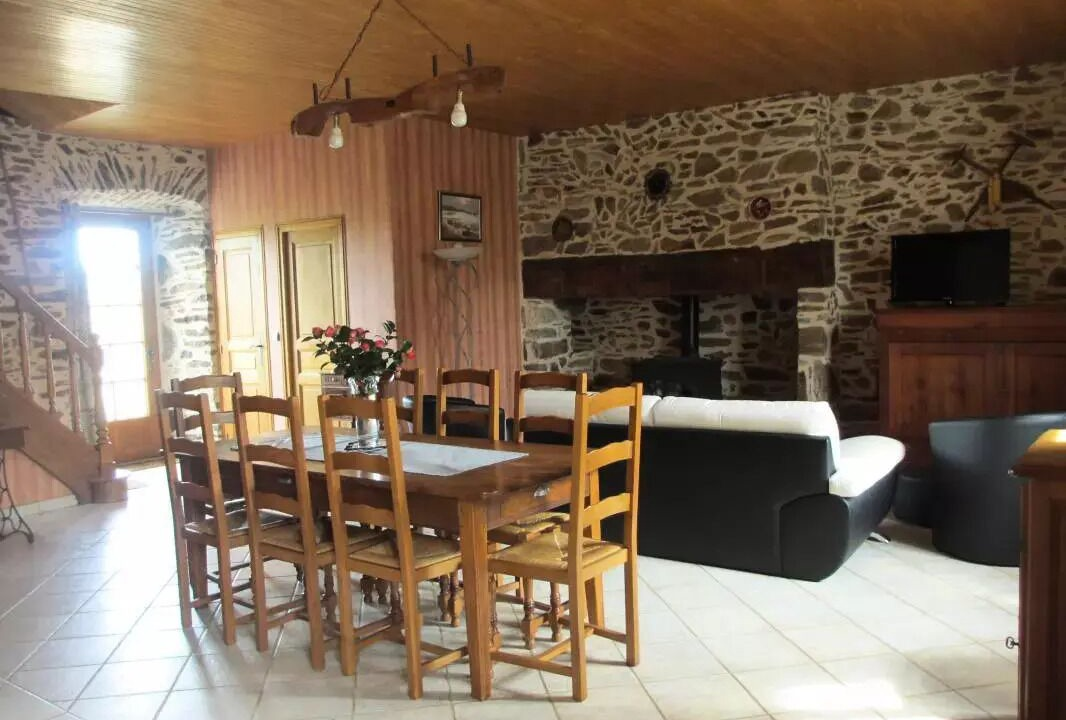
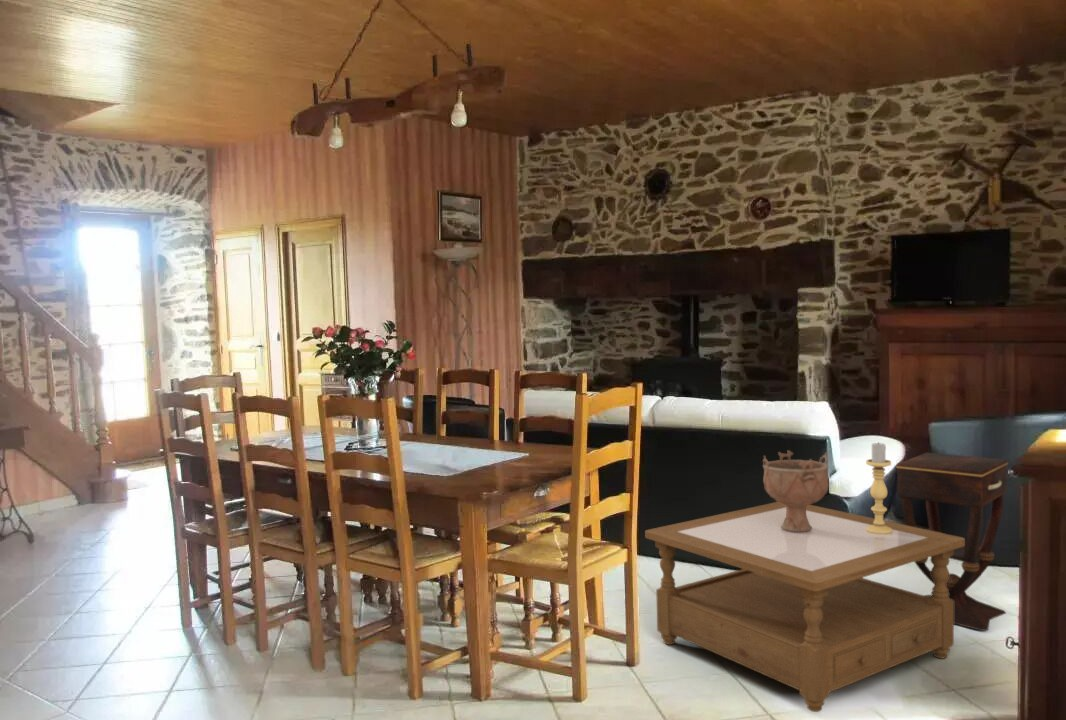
+ decorative bowl [762,449,830,532]
+ candle holder [865,441,892,534]
+ coffee table [644,501,966,713]
+ side table [895,452,1009,632]
